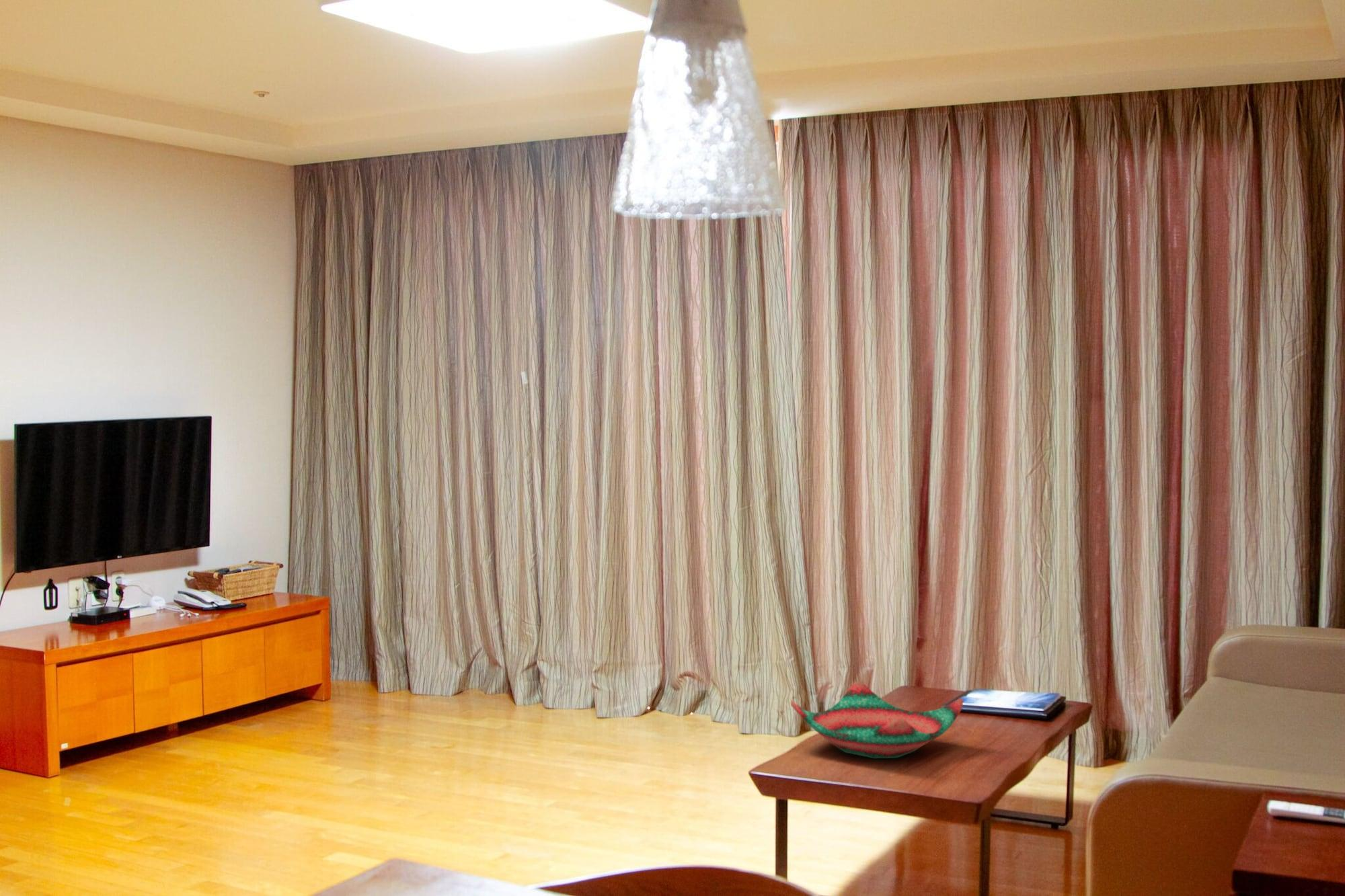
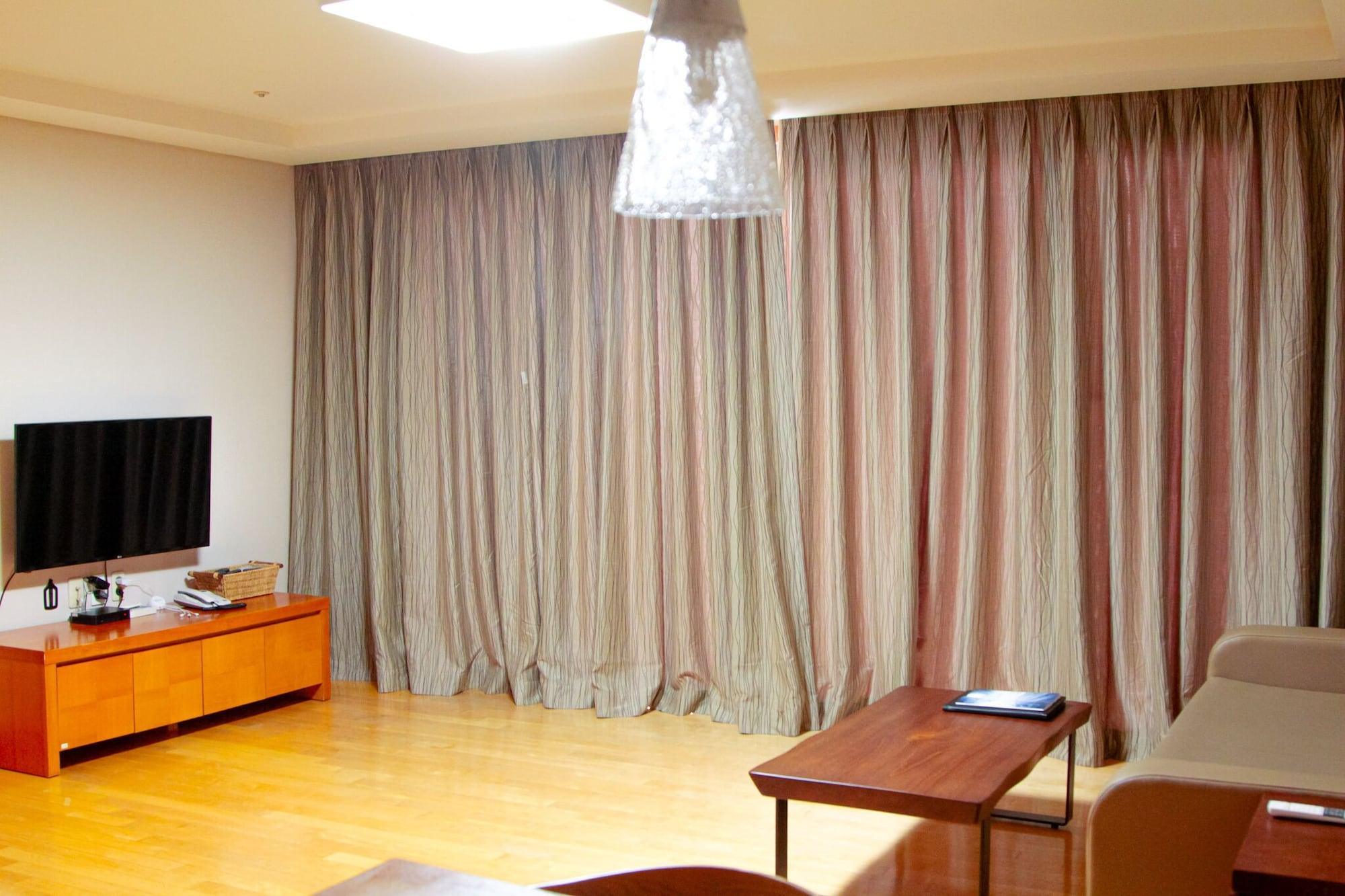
- decorative bowl [790,681,964,759]
